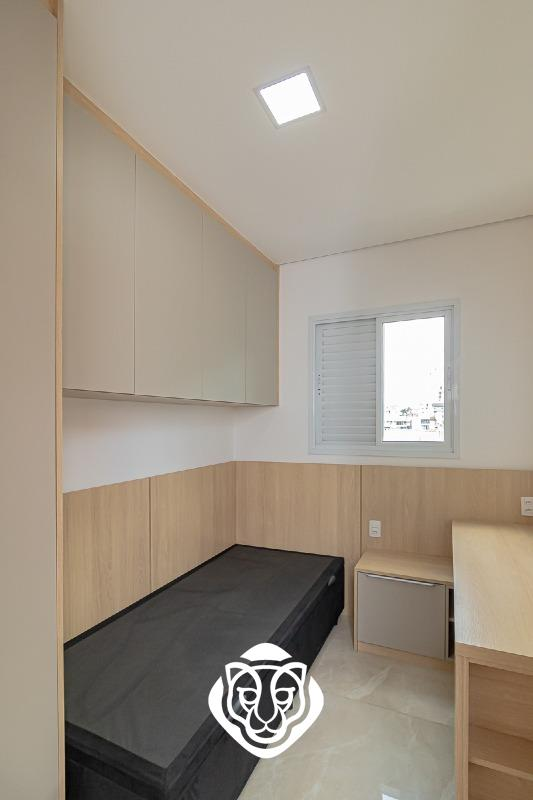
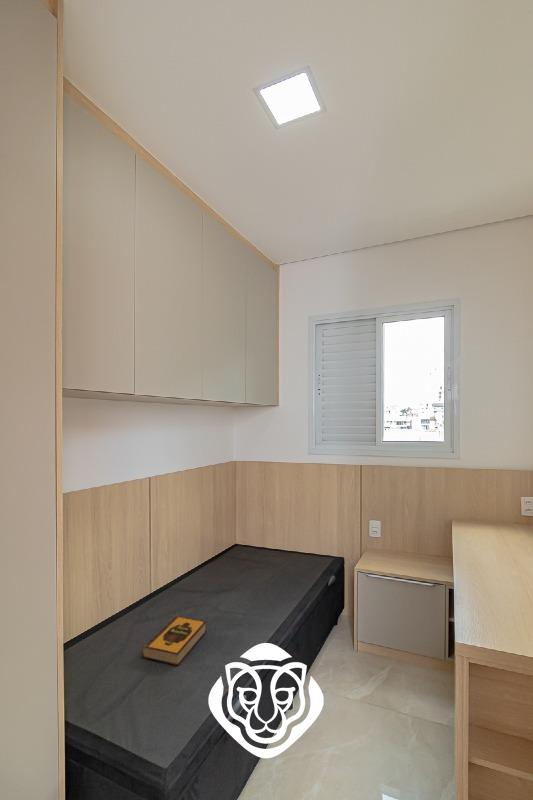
+ hardback book [141,615,207,666]
